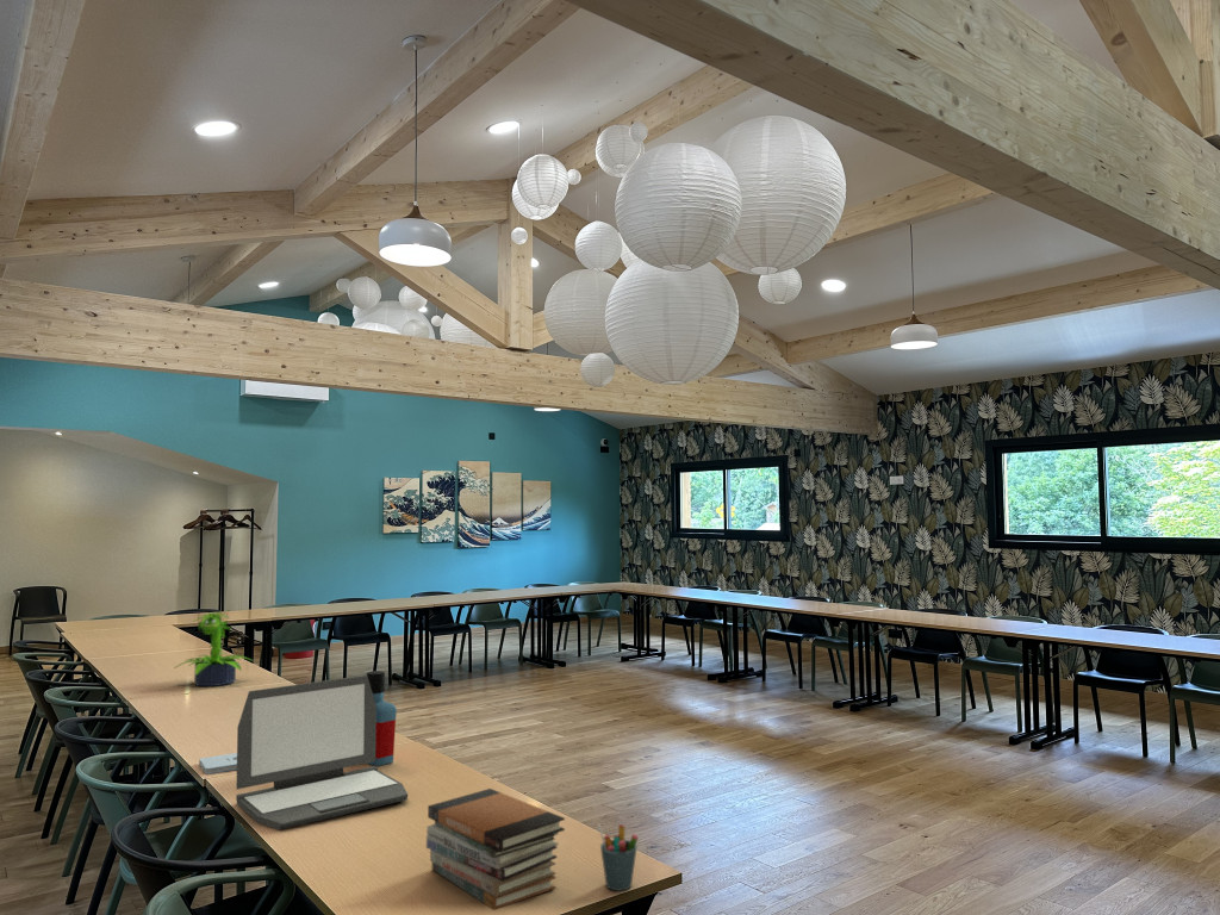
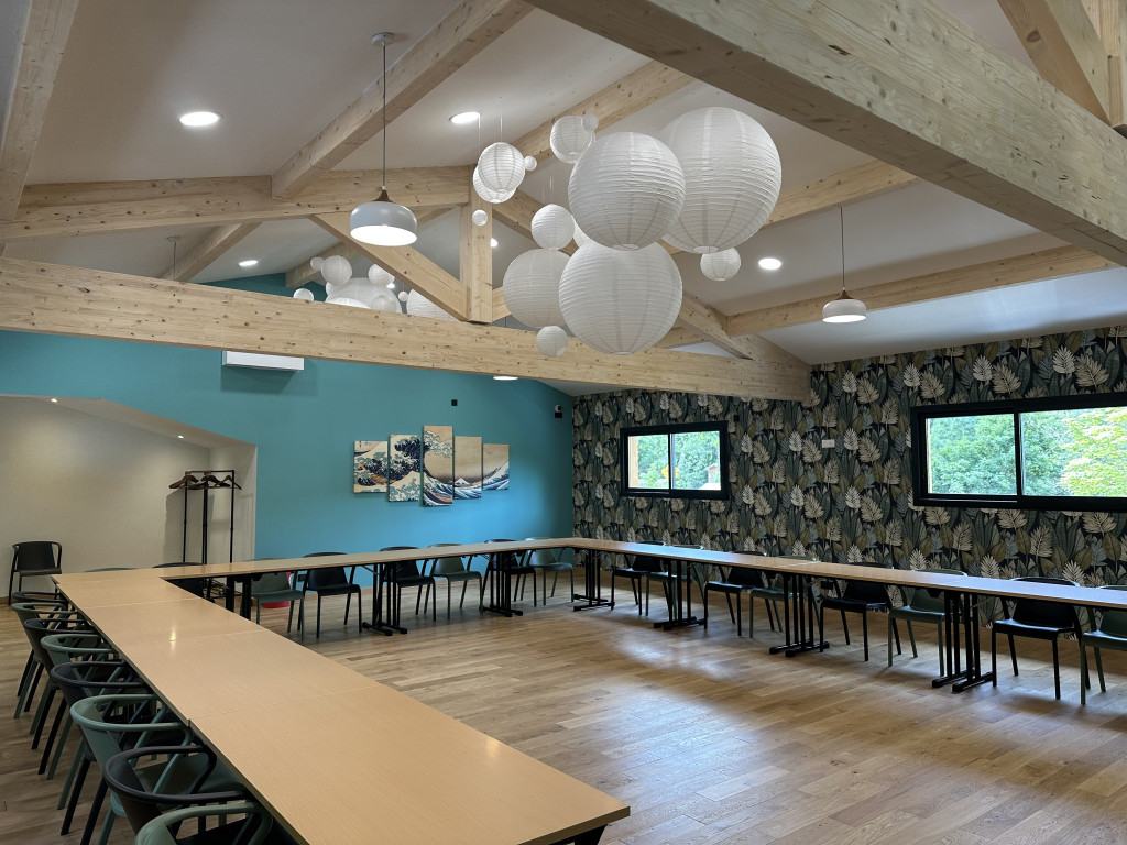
- potted plant [173,611,255,687]
- laptop [235,674,409,830]
- pen holder [597,823,640,892]
- bottle [366,670,398,767]
- book stack [425,788,566,911]
- notepad [198,752,237,774]
